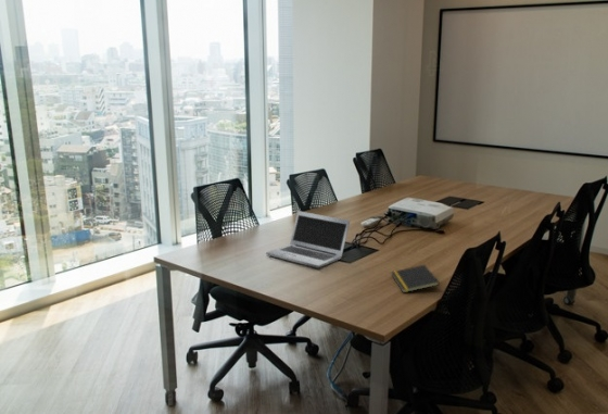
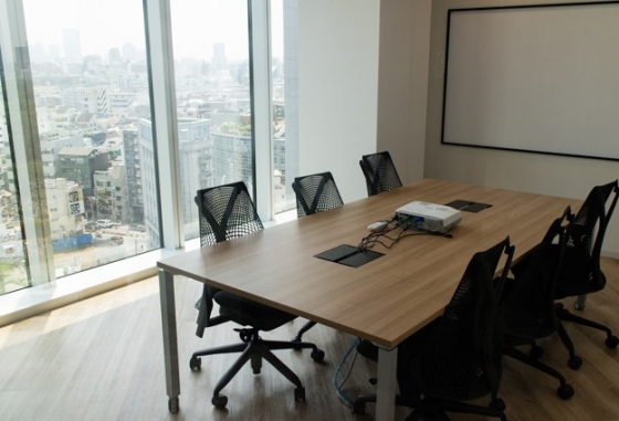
- laptop [265,210,351,269]
- notepad [390,264,441,293]
